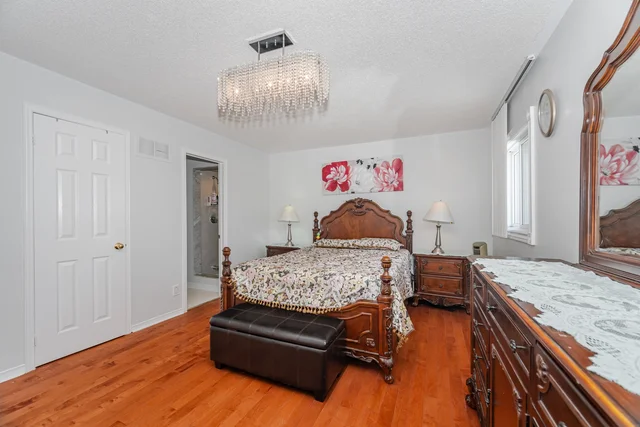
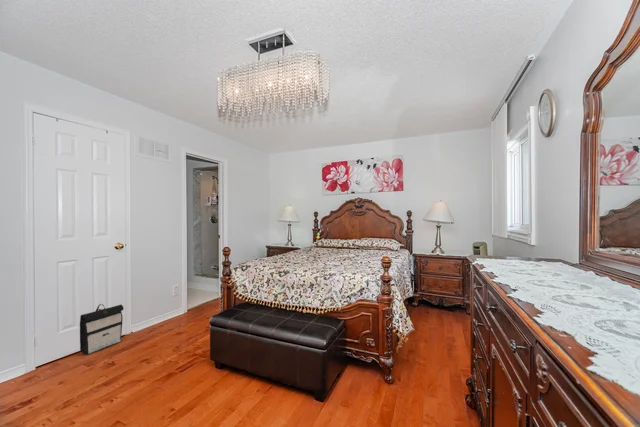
+ backpack [79,303,125,356]
